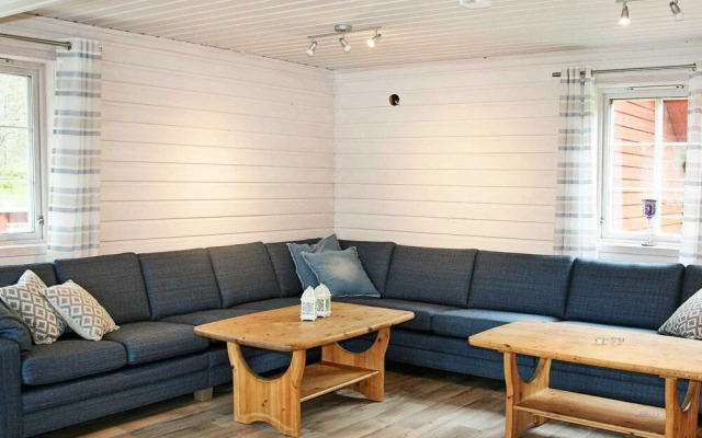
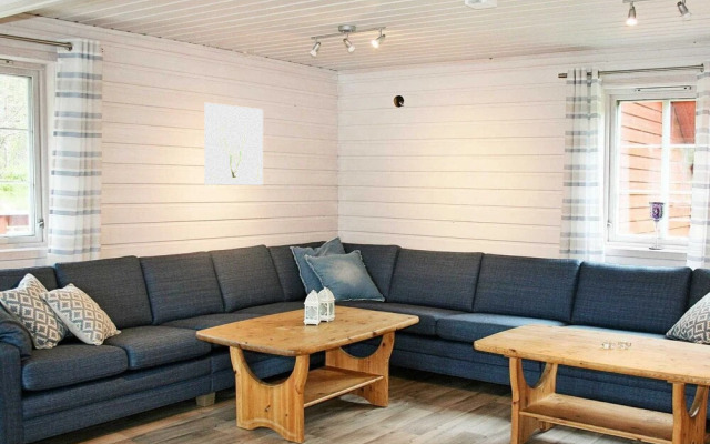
+ wall art [203,102,264,186]
